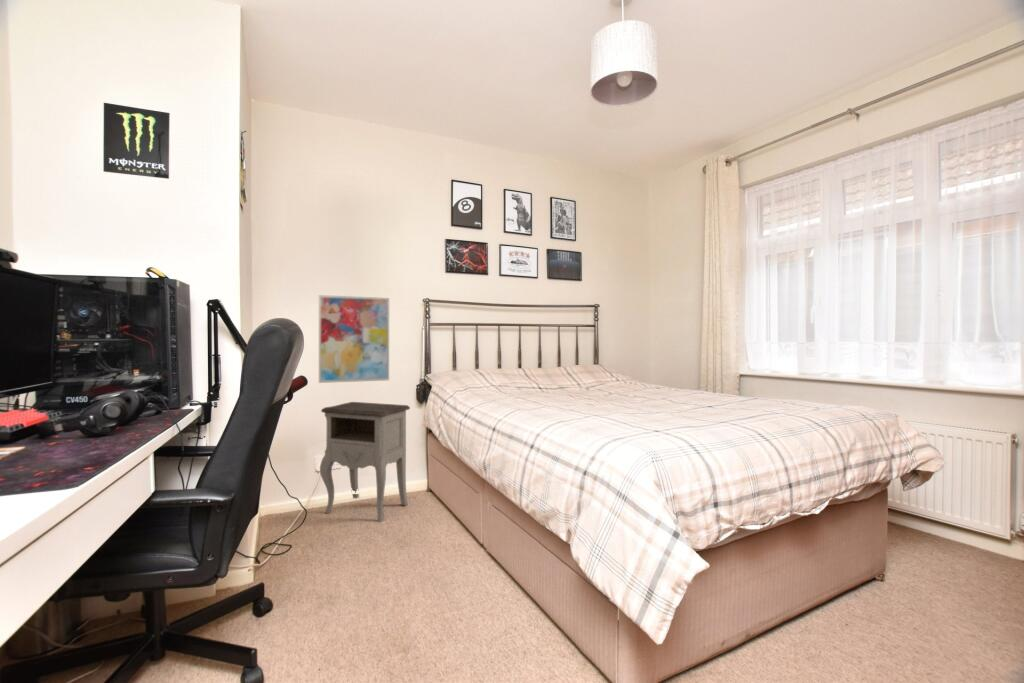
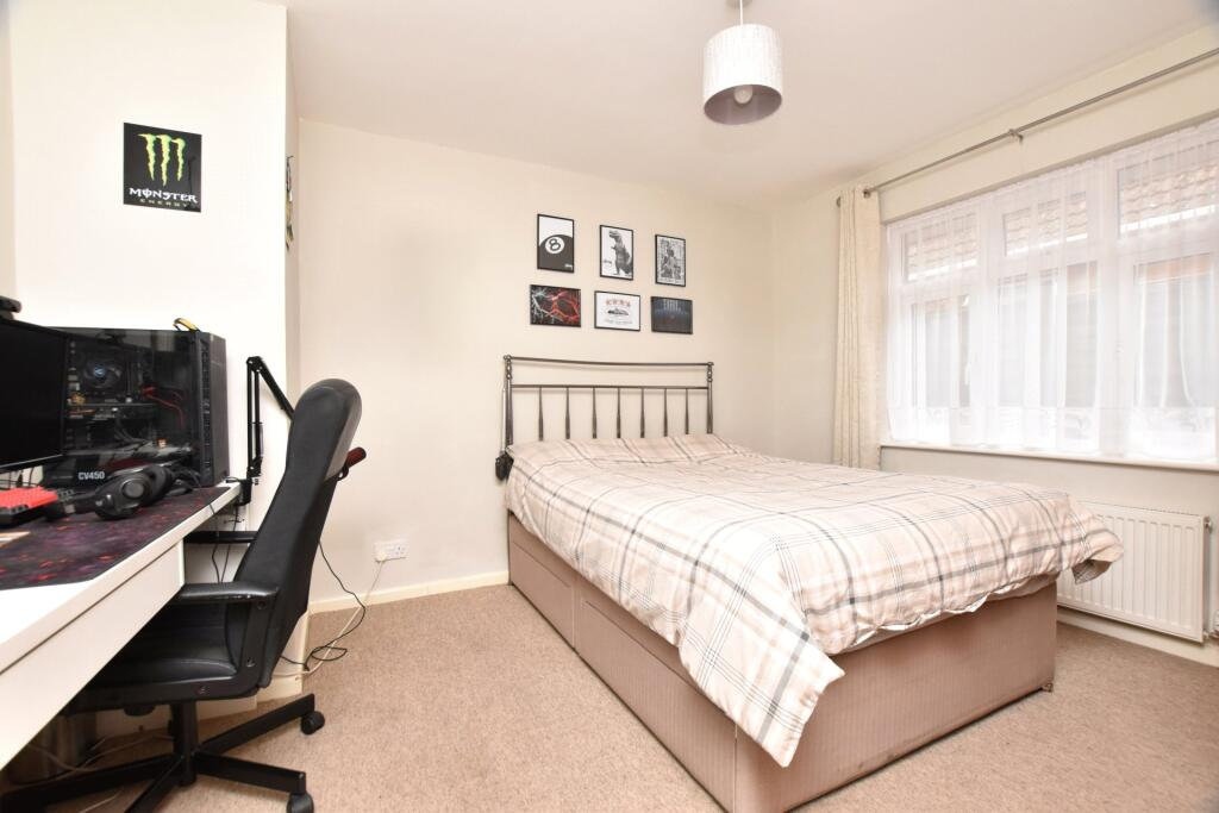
- wall art [318,294,390,384]
- nightstand [319,401,411,523]
